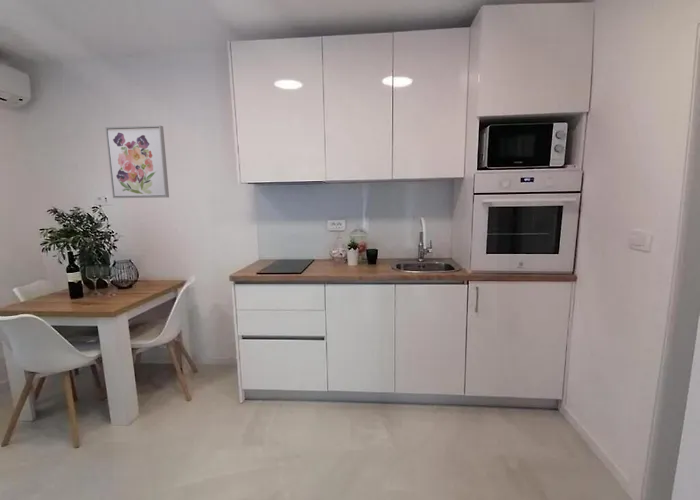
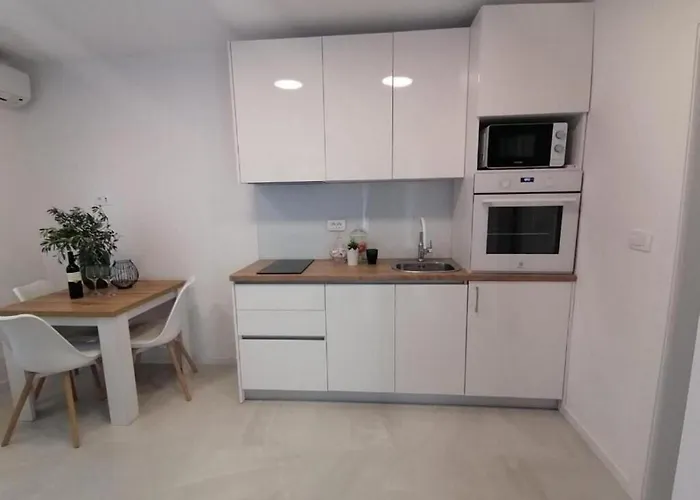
- wall art [104,124,170,199]
